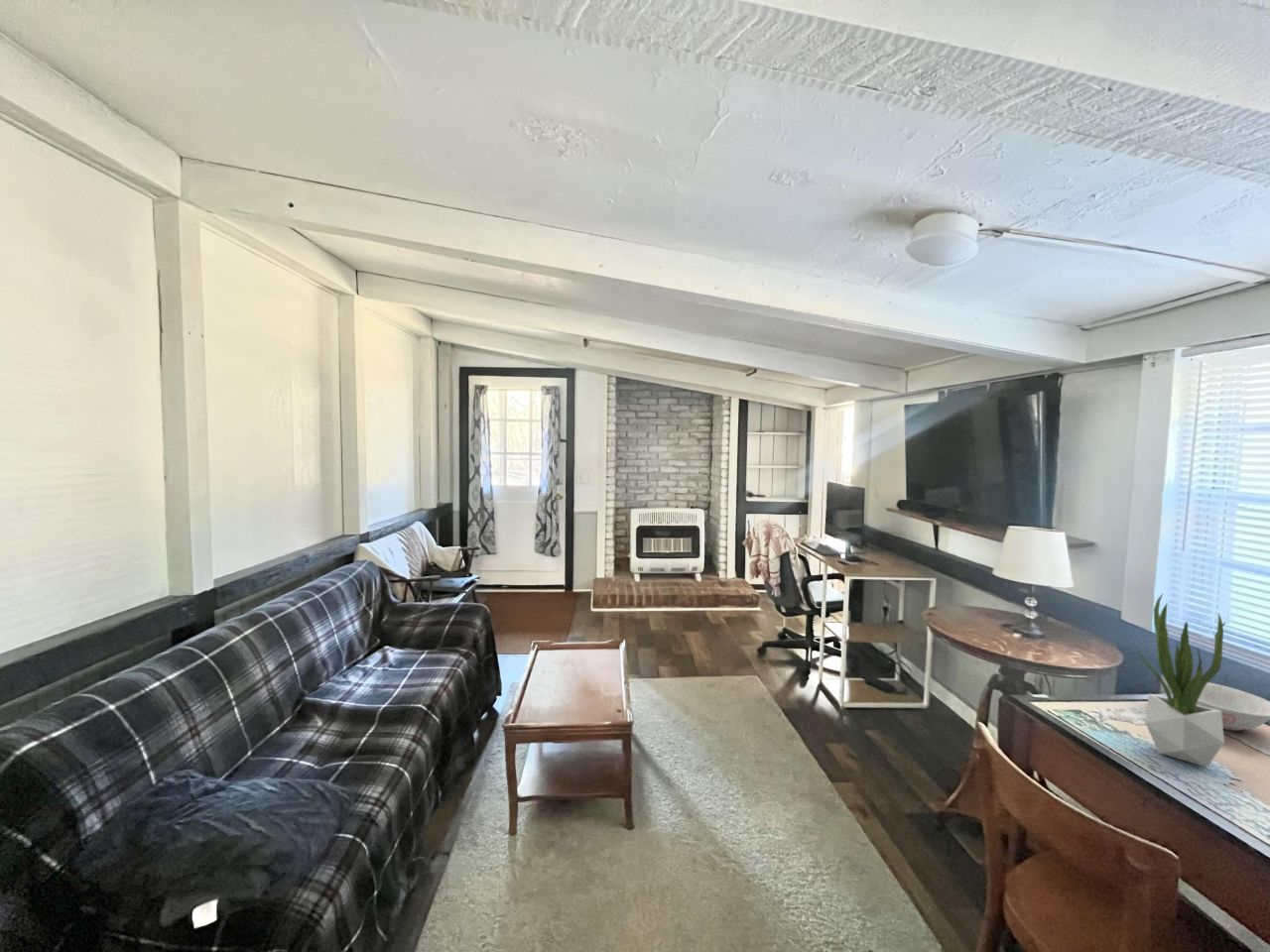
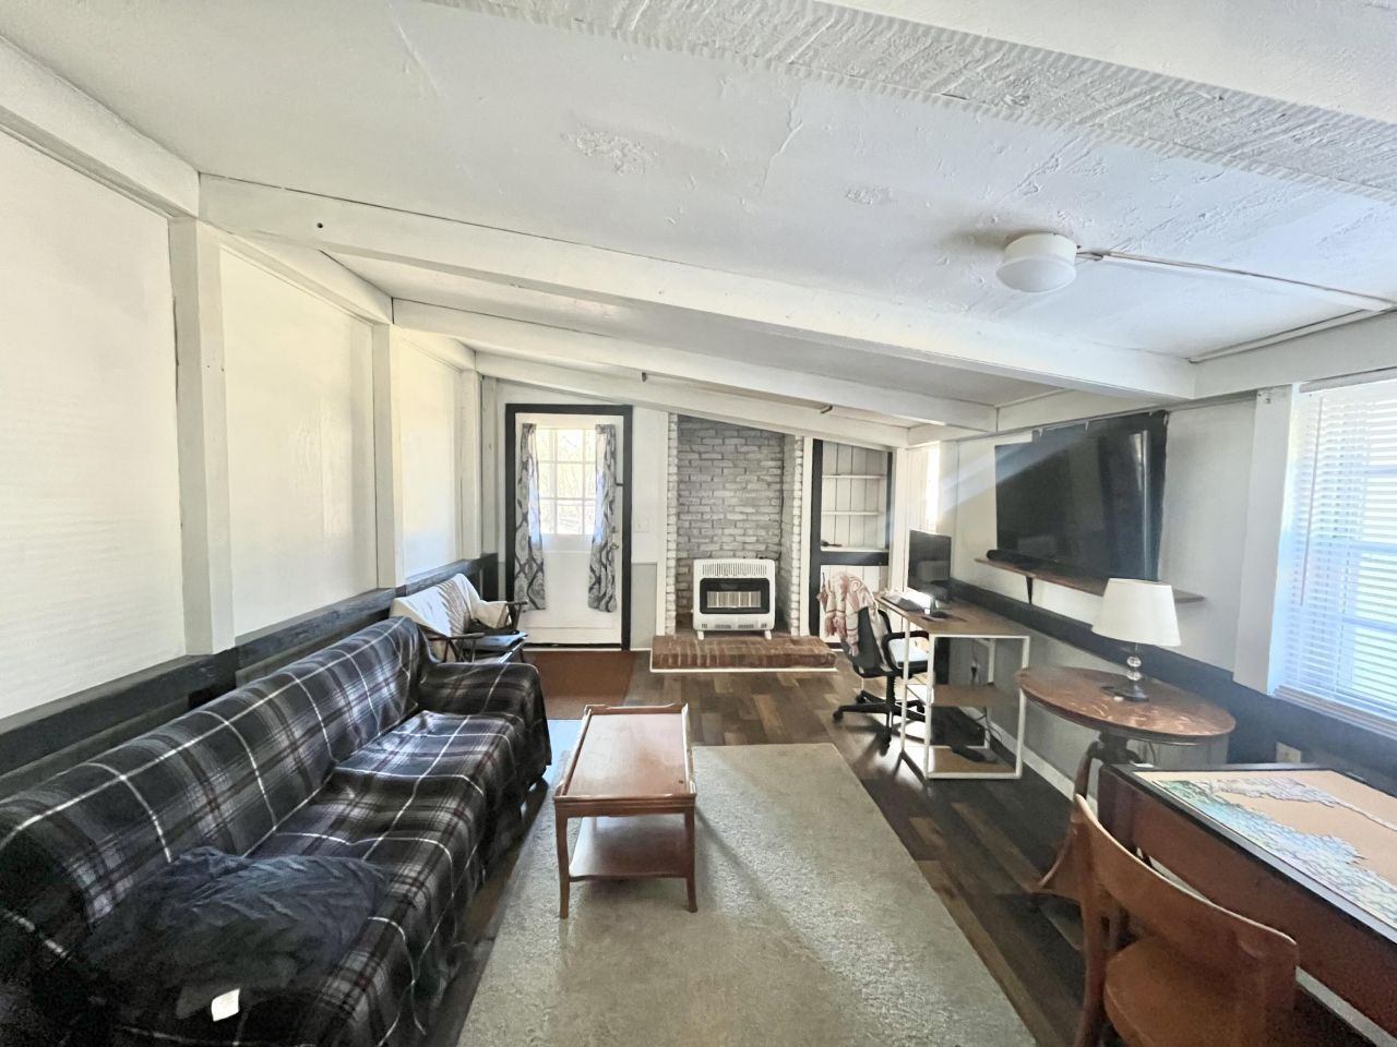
- bowl [1197,681,1270,732]
- potted plant [1134,593,1227,768]
